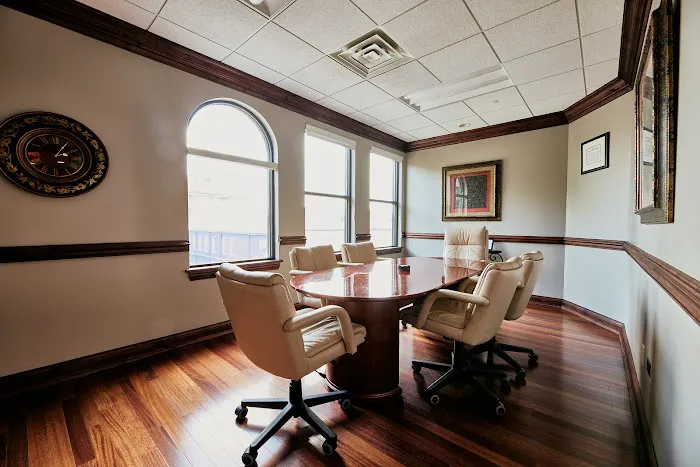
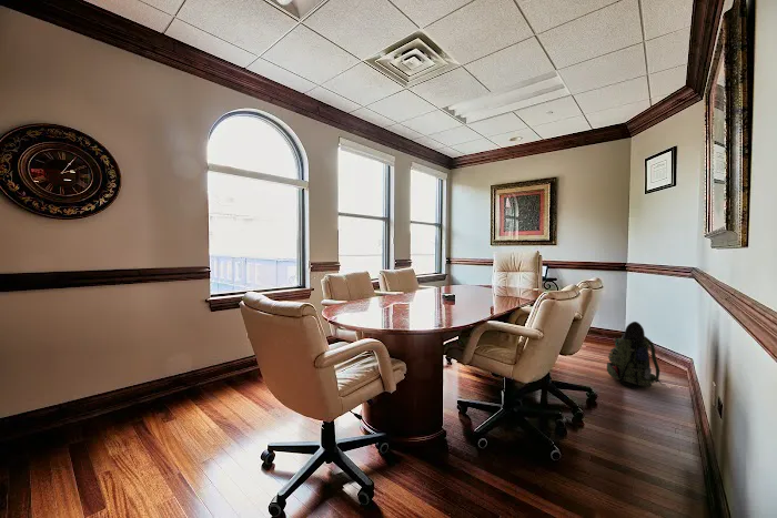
+ backpack [606,321,665,389]
